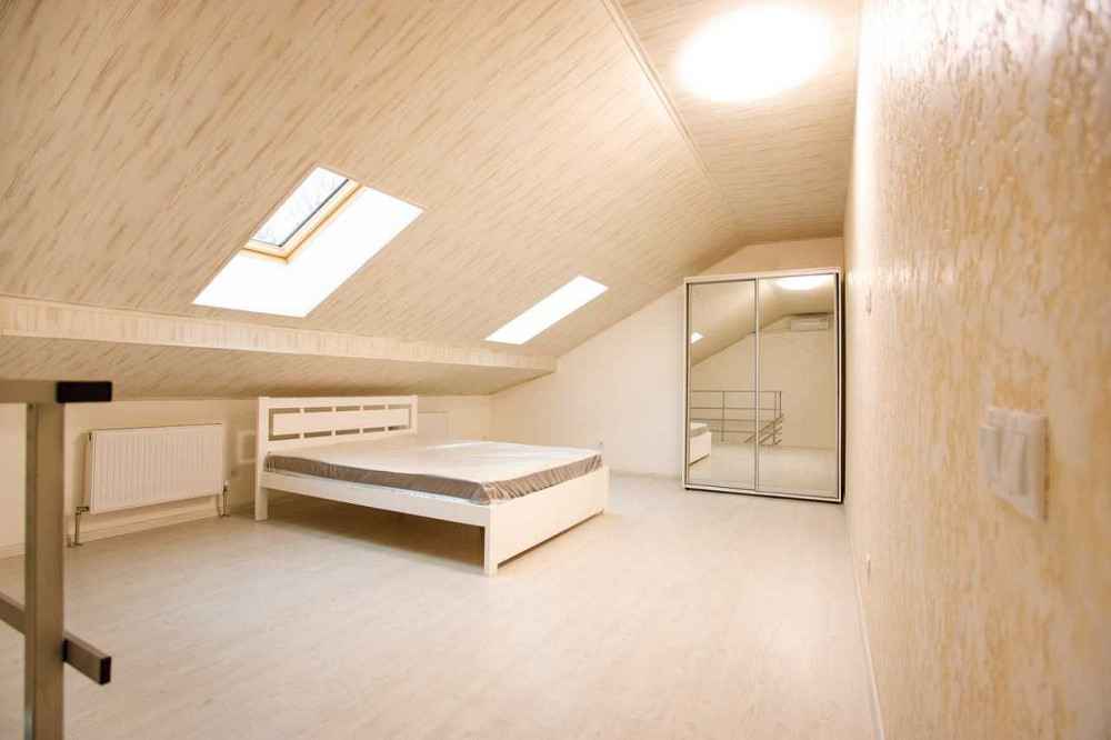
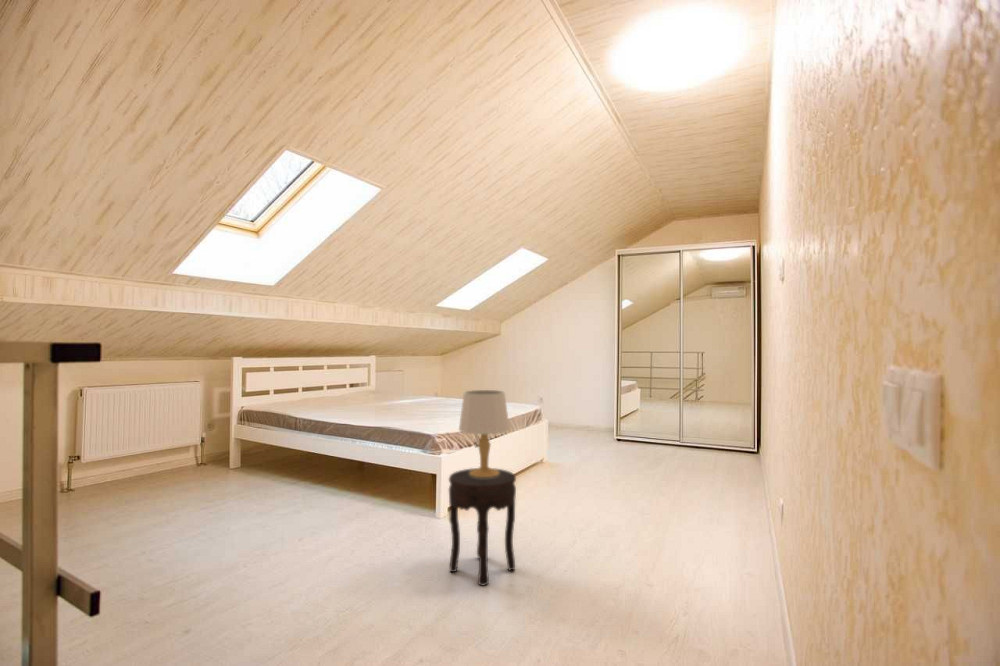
+ side table [448,467,517,587]
+ table lamp [458,389,511,478]
